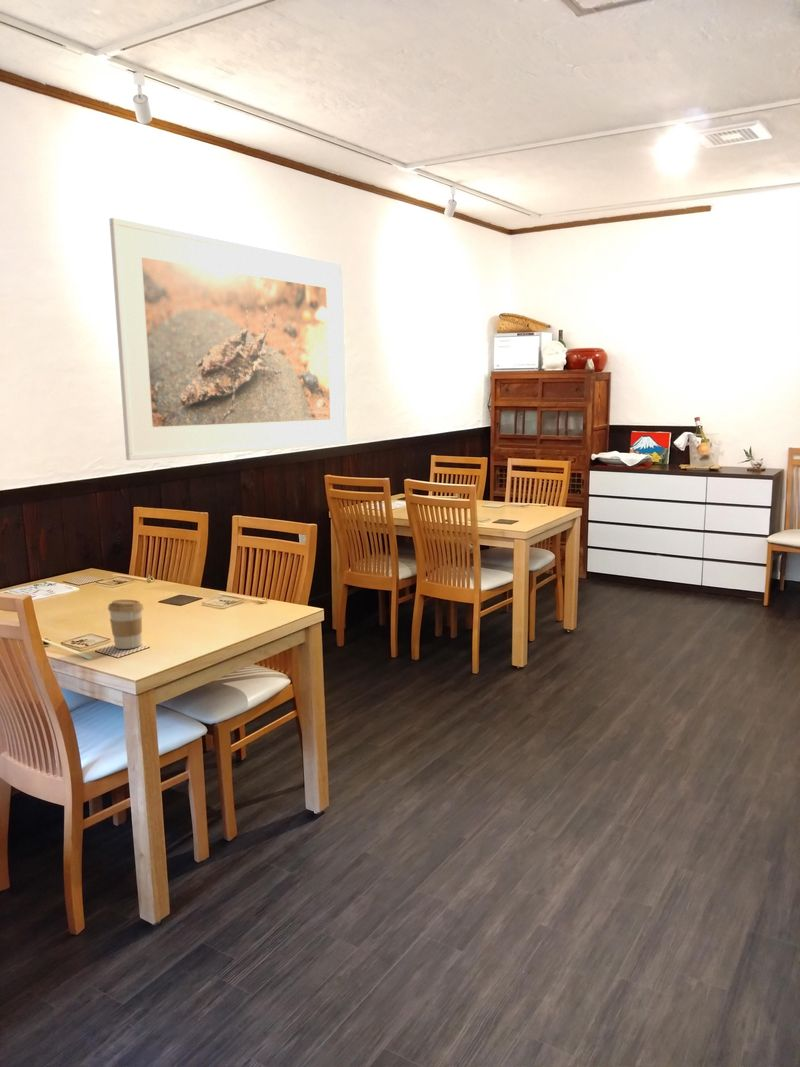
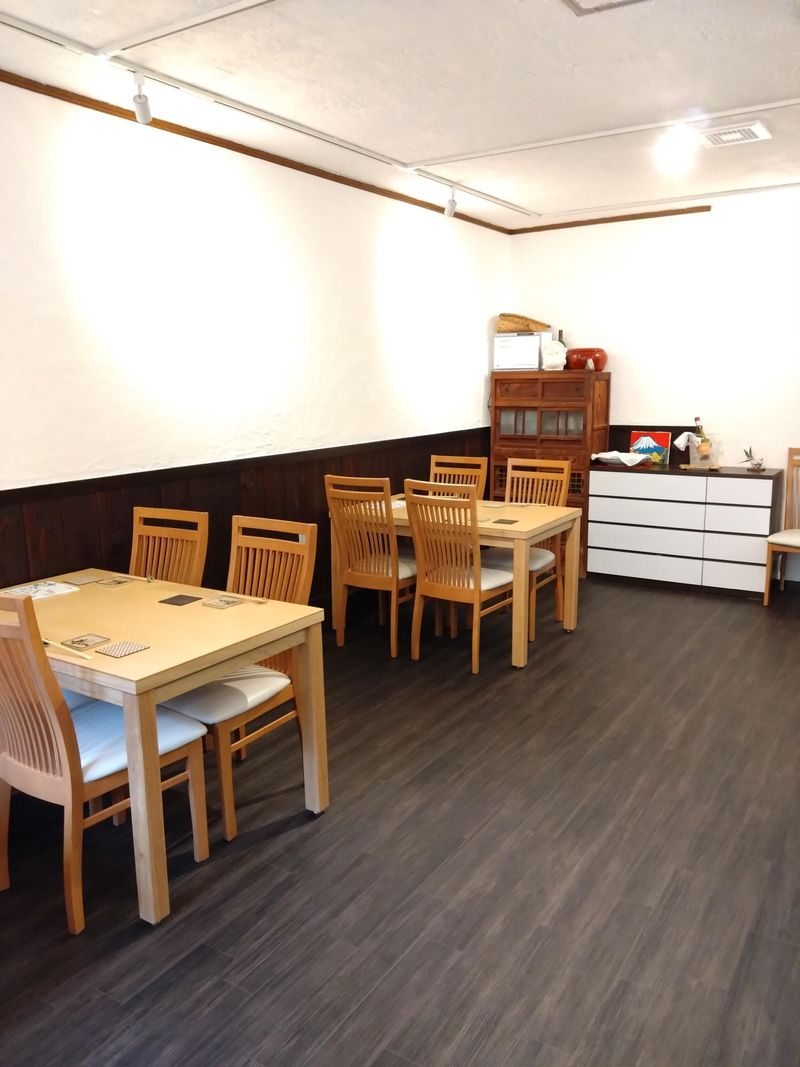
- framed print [108,217,348,461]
- coffee cup [107,599,144,650]
